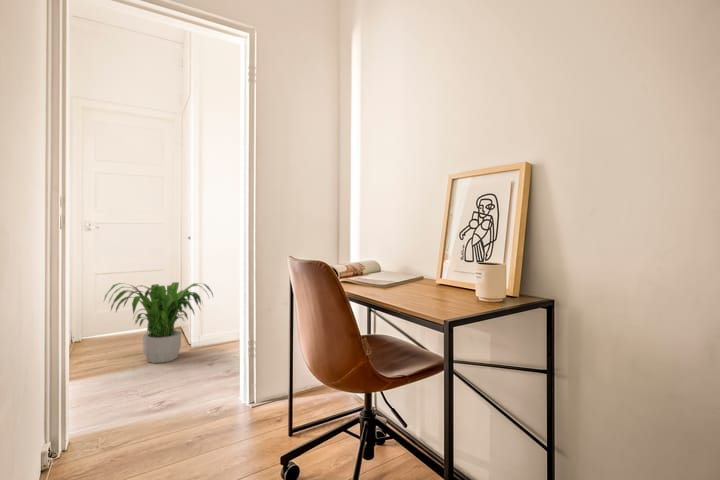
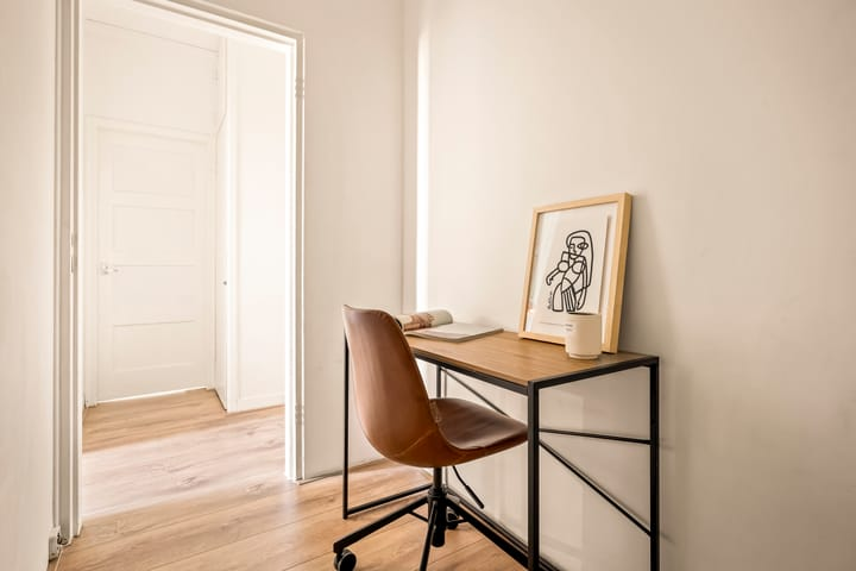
- potted plant [102,281,214,364]
